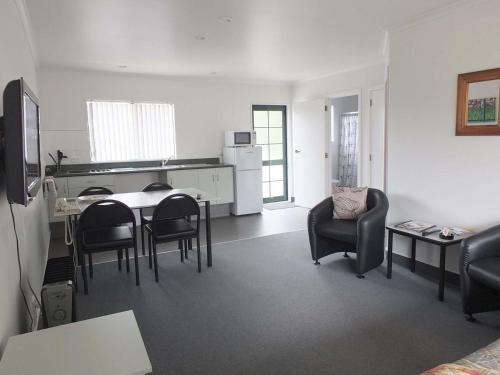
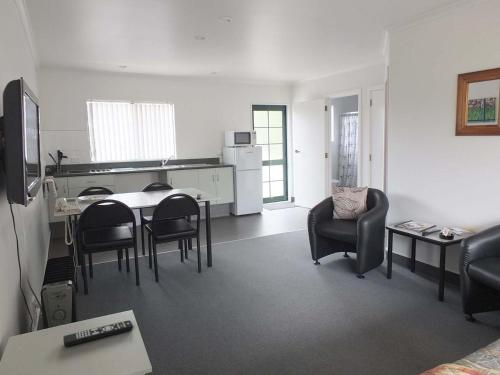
+ remote control [62,319,134,348]
